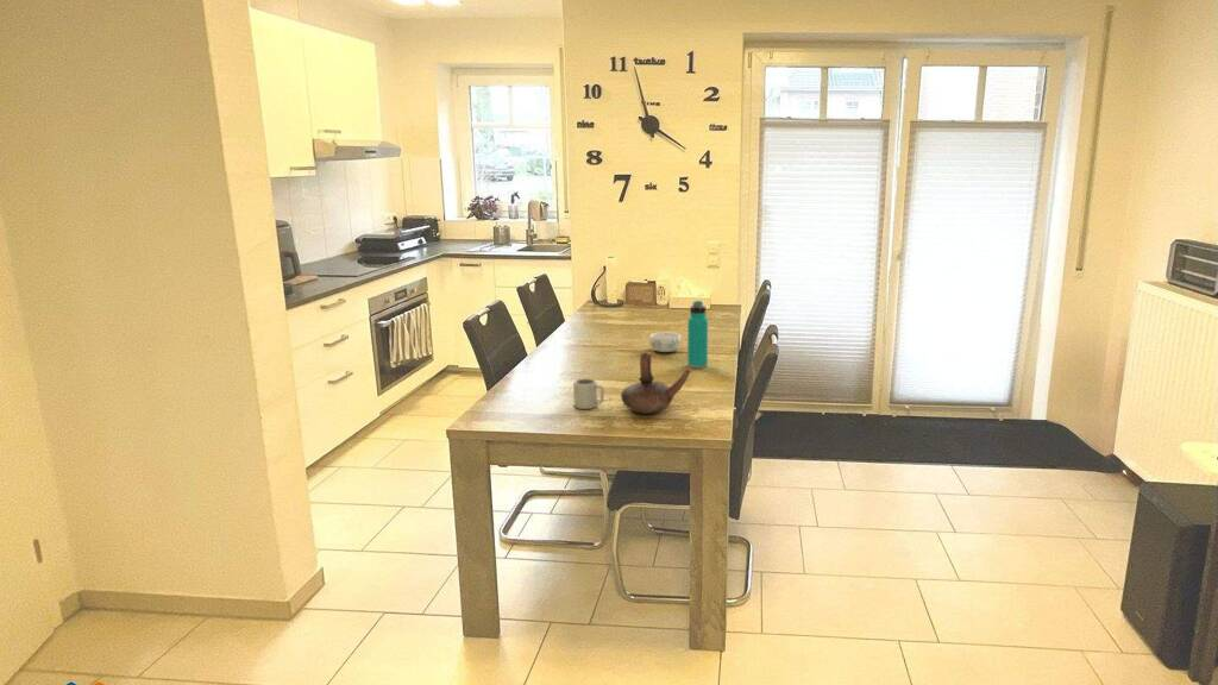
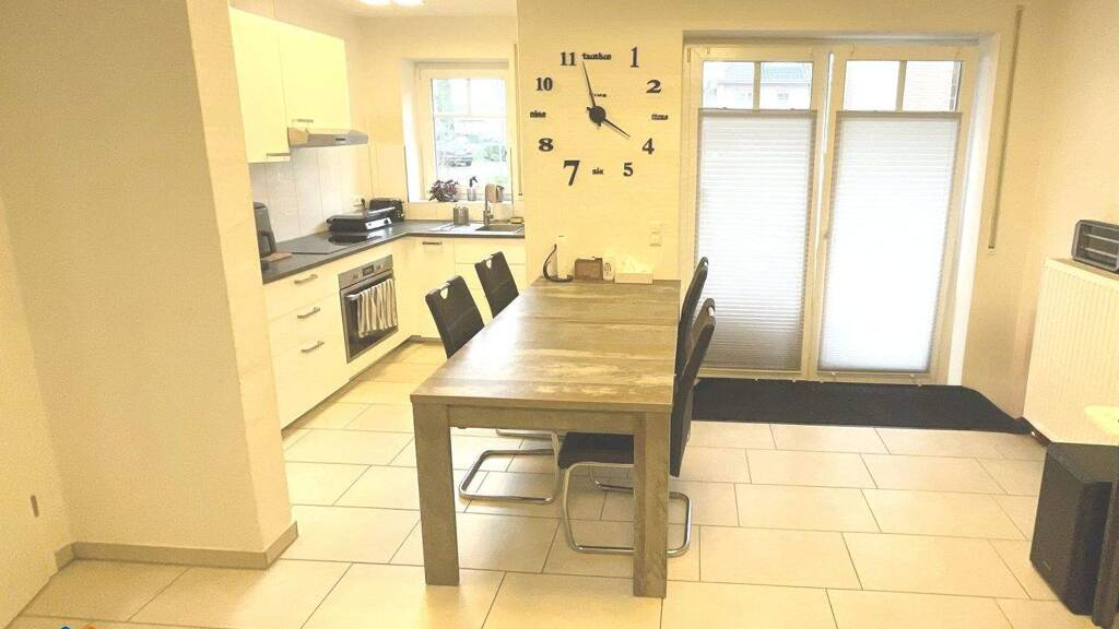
- water bottle [686,300,709,369]
- cup [572,377,605,410]
- teapot [620,350,691,415]
- decorative bowl [648,331,683,353]
